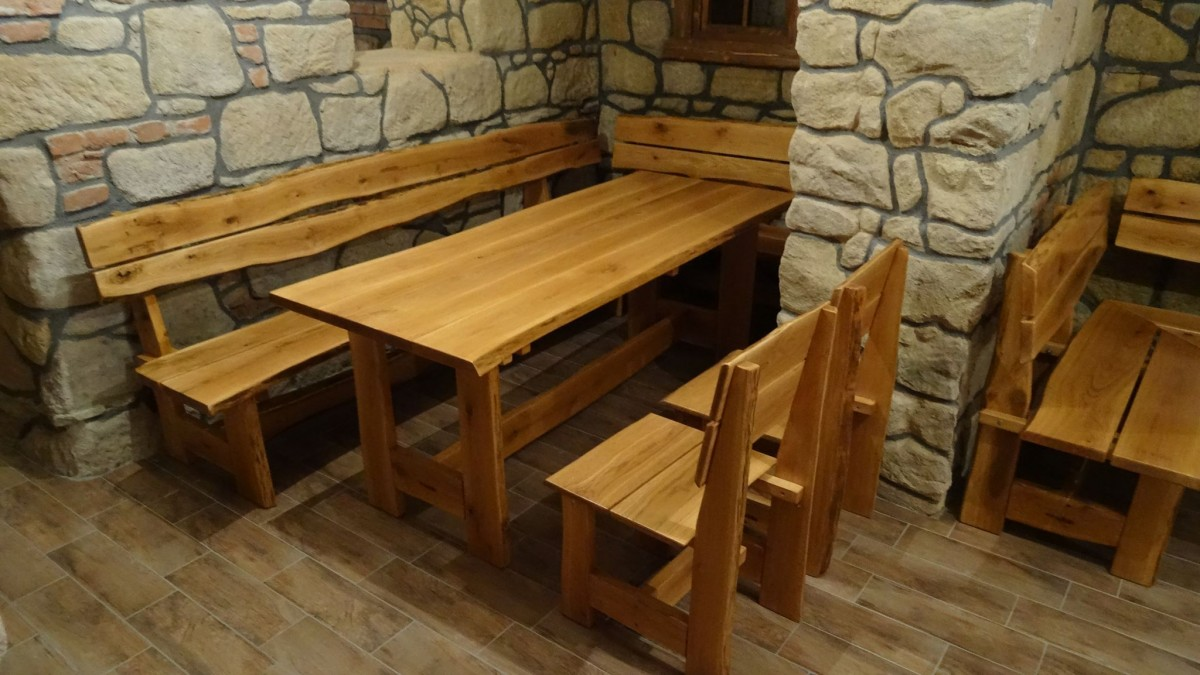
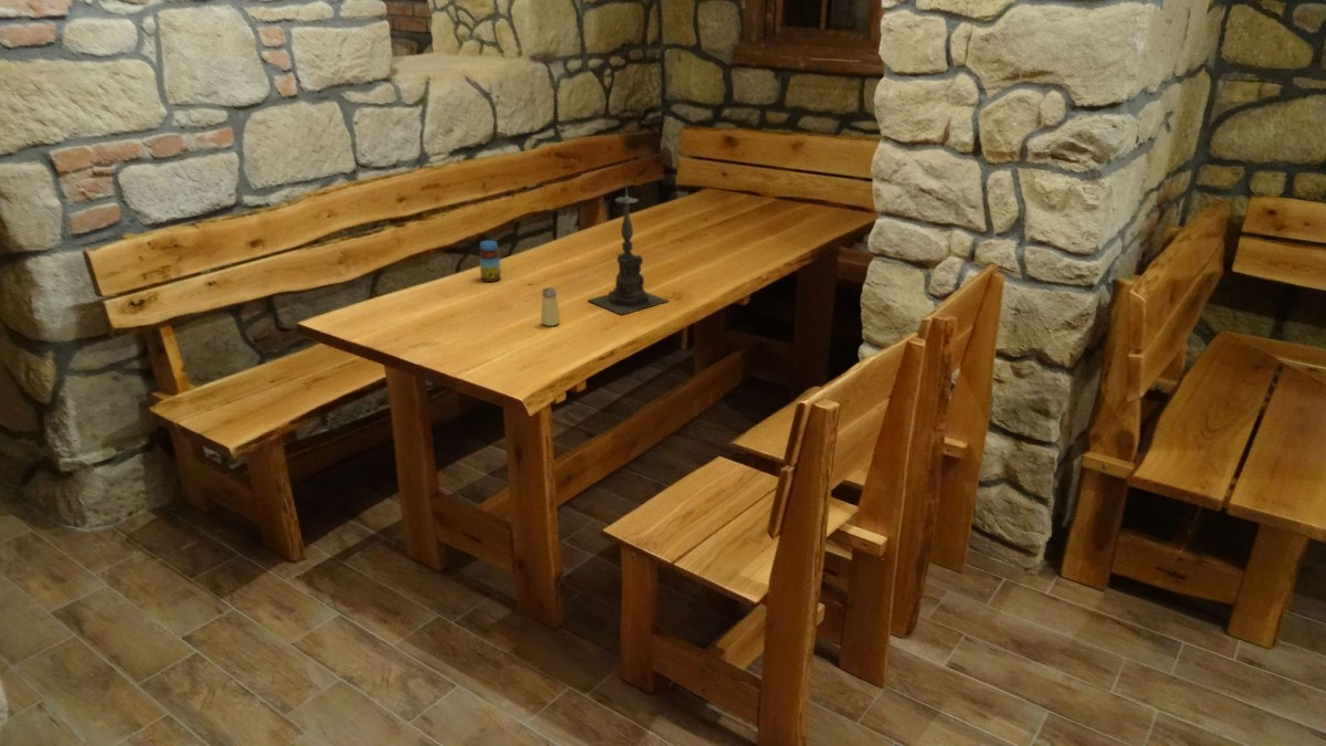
+ saltshaker [540,287,561,327]
+ candle holder [586,179,671,316]
+ jar [478,239,502,283]
